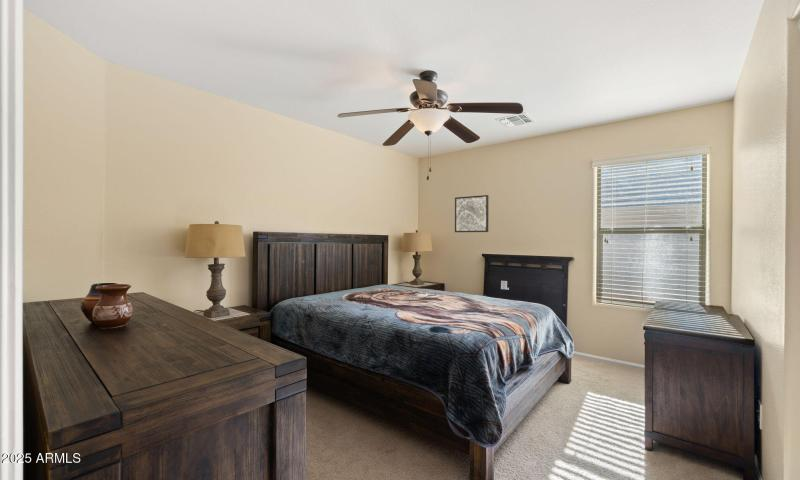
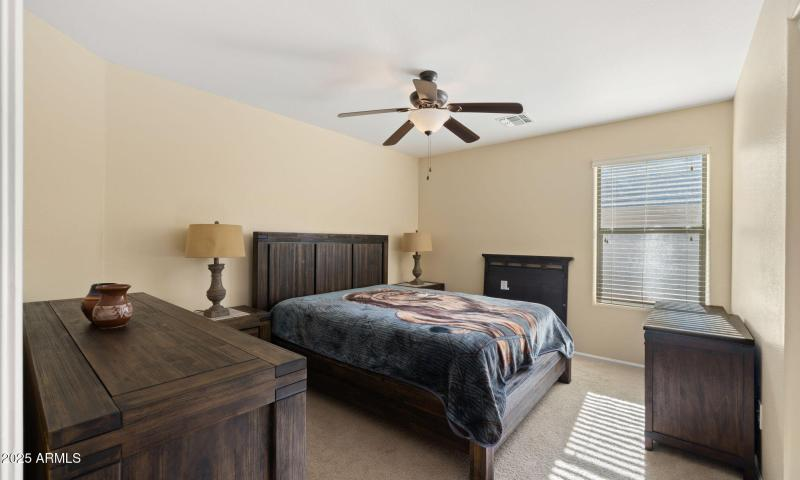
- wall art [454,194,490,233]
